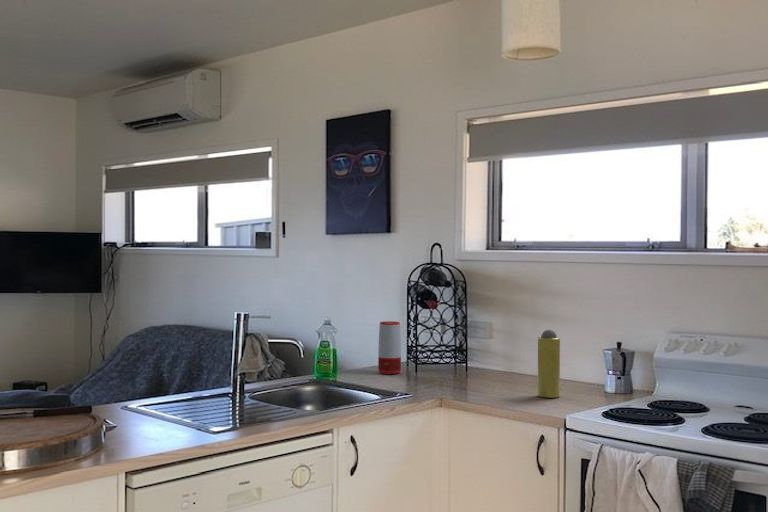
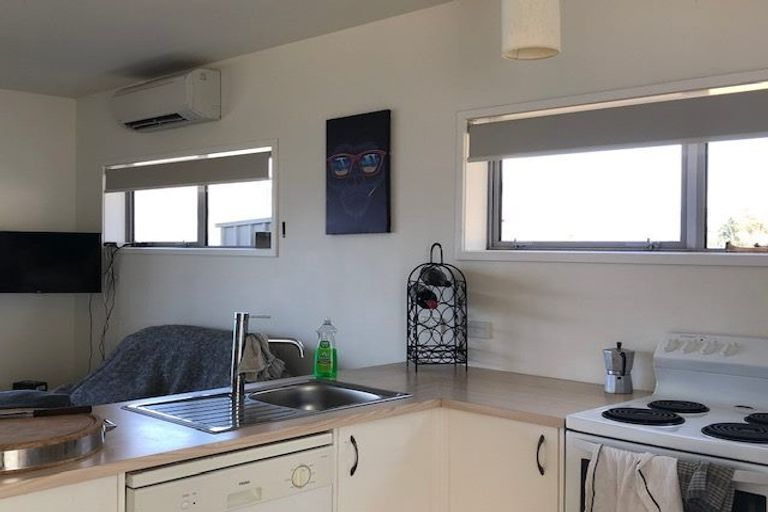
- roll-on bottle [537,329,561,399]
- speaker [377,320,402,375]
